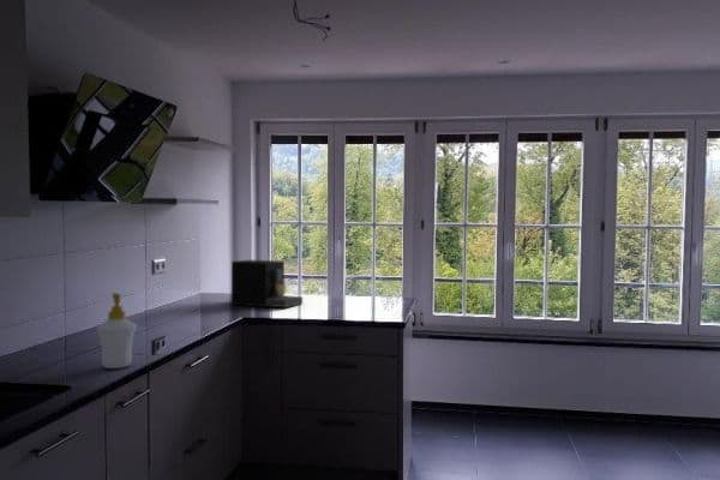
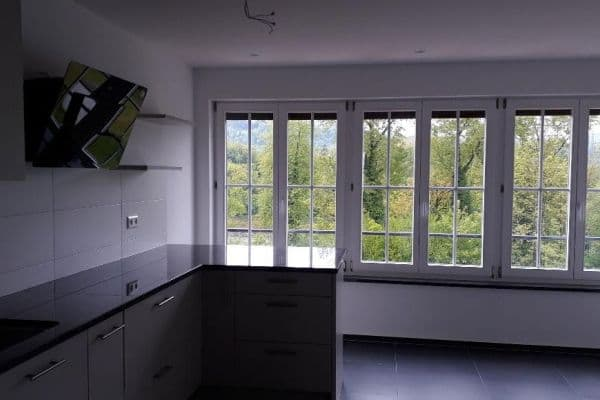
- coffee maker [230,258,304,308]
- soap bottle [96,292,138,370]
